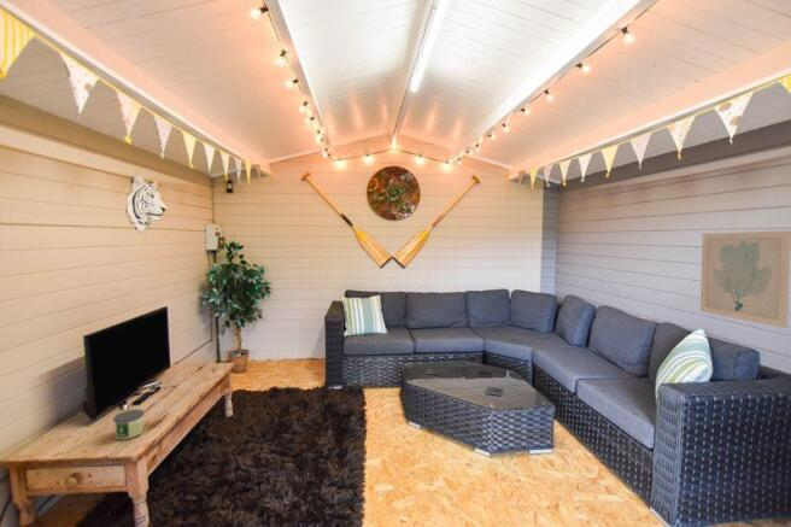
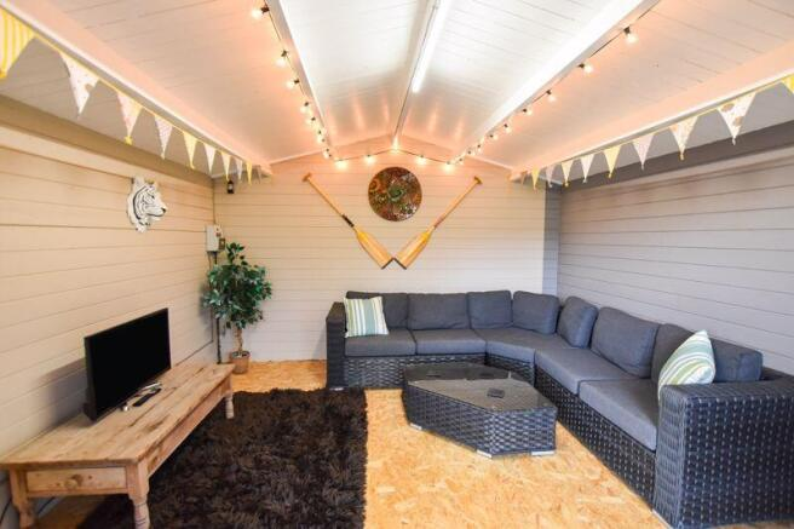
- candle [112,409,145,440]
- wall art [699,229,791,329]
